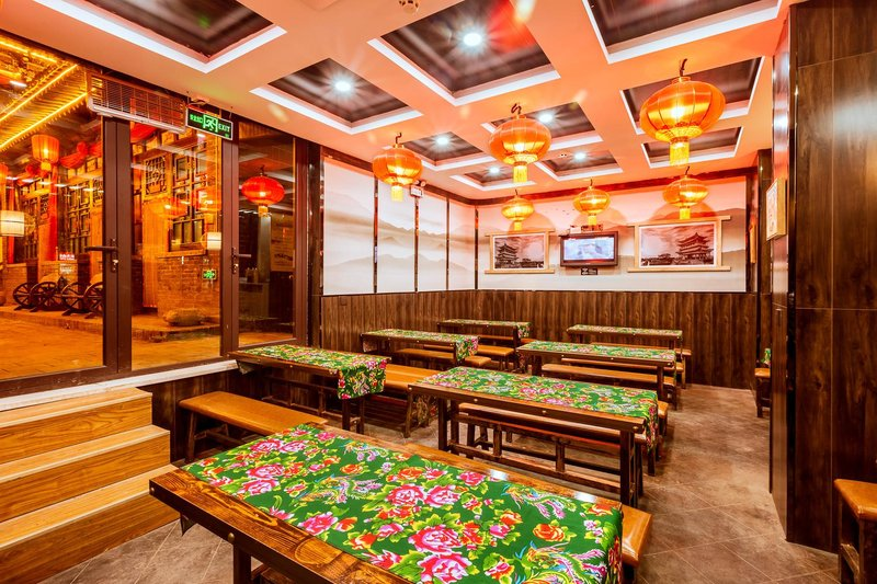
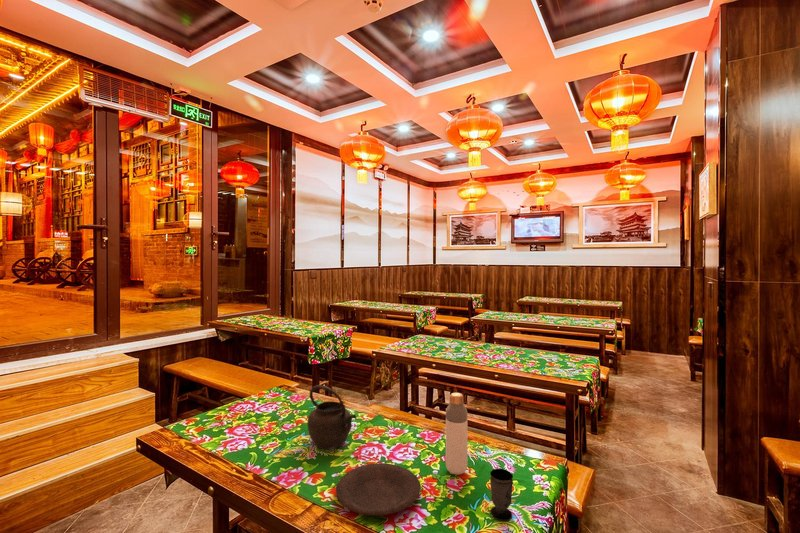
+ cup [489,468,514,522]
+ bottle [445,392,468,476]
+ plate [335,462,422,516]
+ kettle [306,384,357,450]
